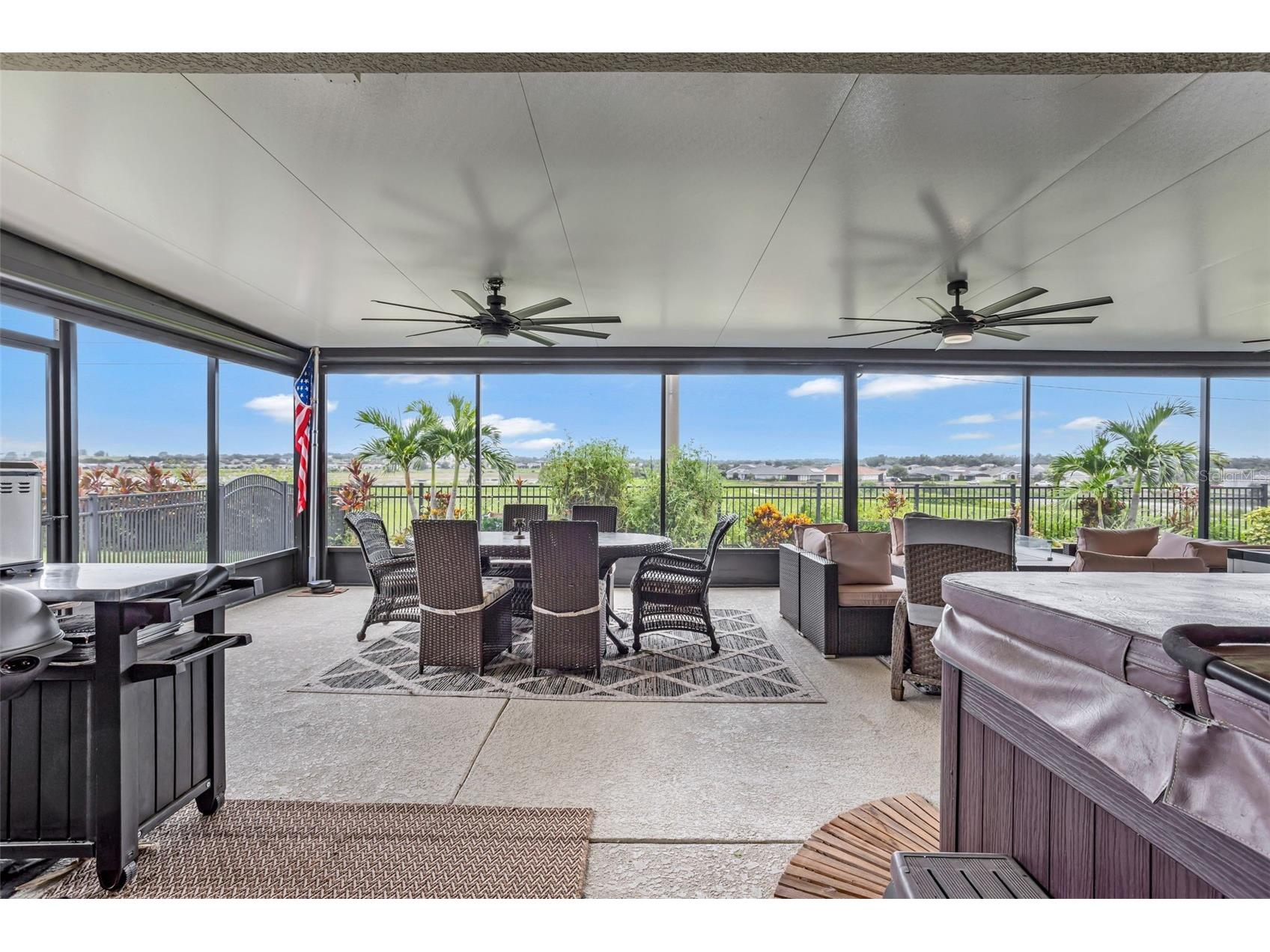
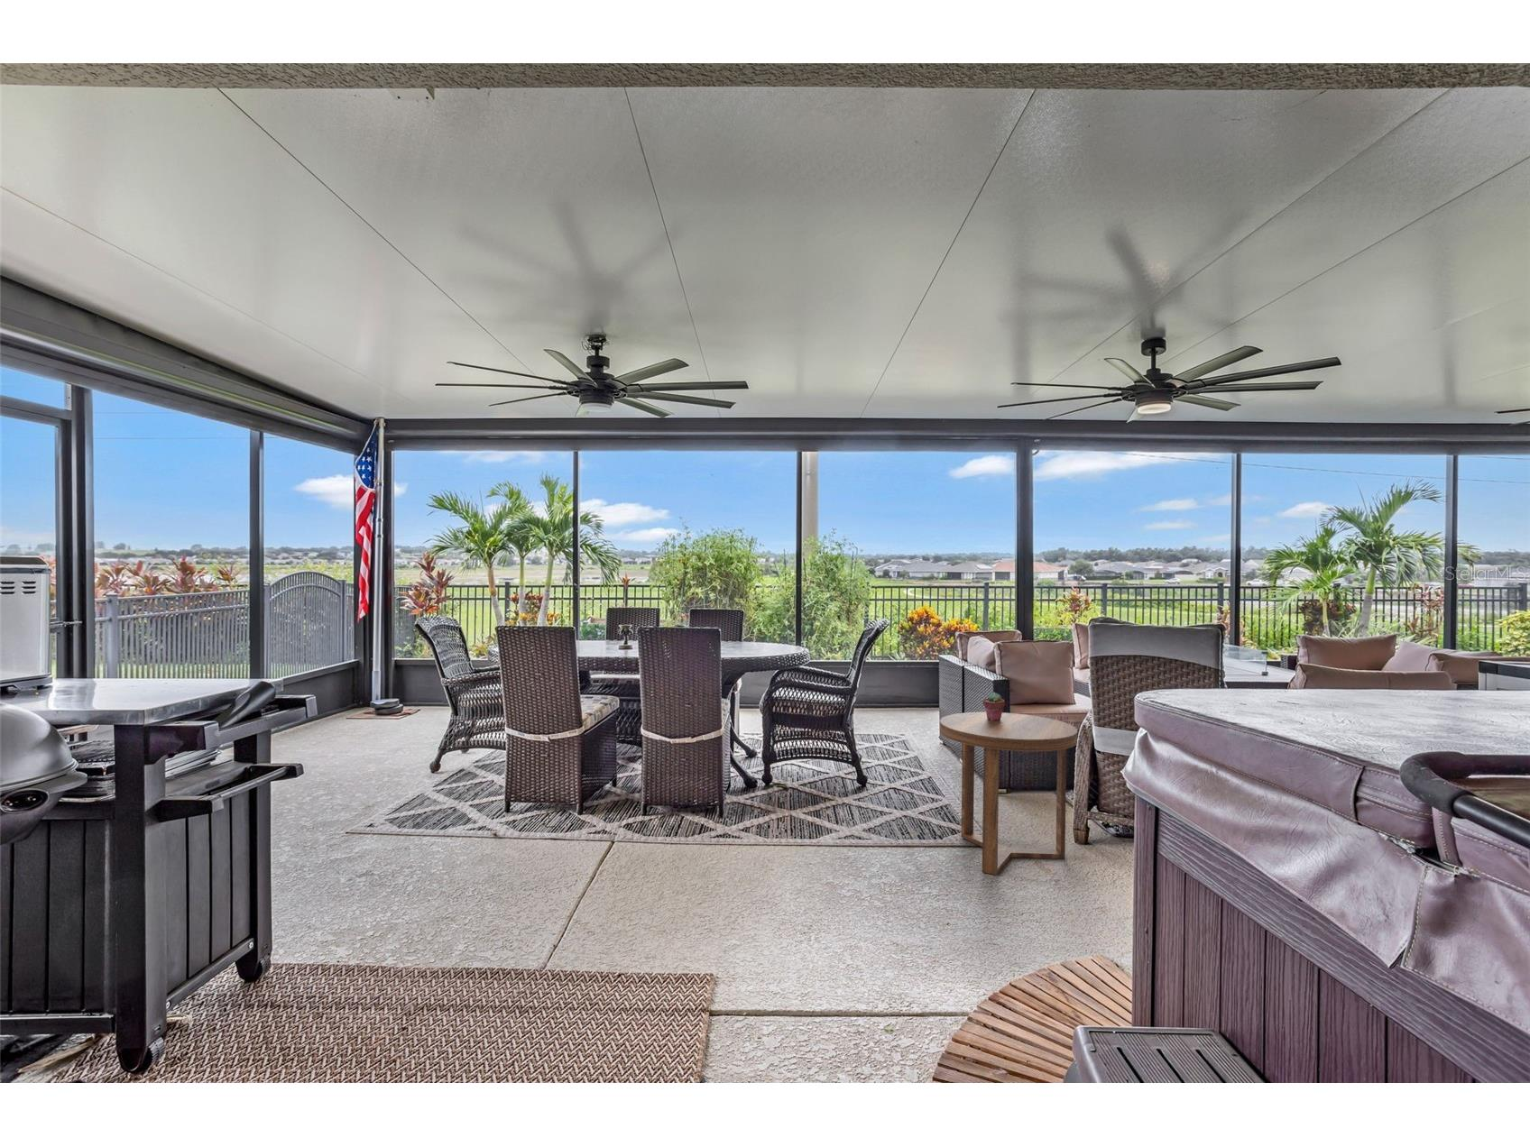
+ potted succulent [982,692,1006,720]
+ side table [940,712,1078,876]
